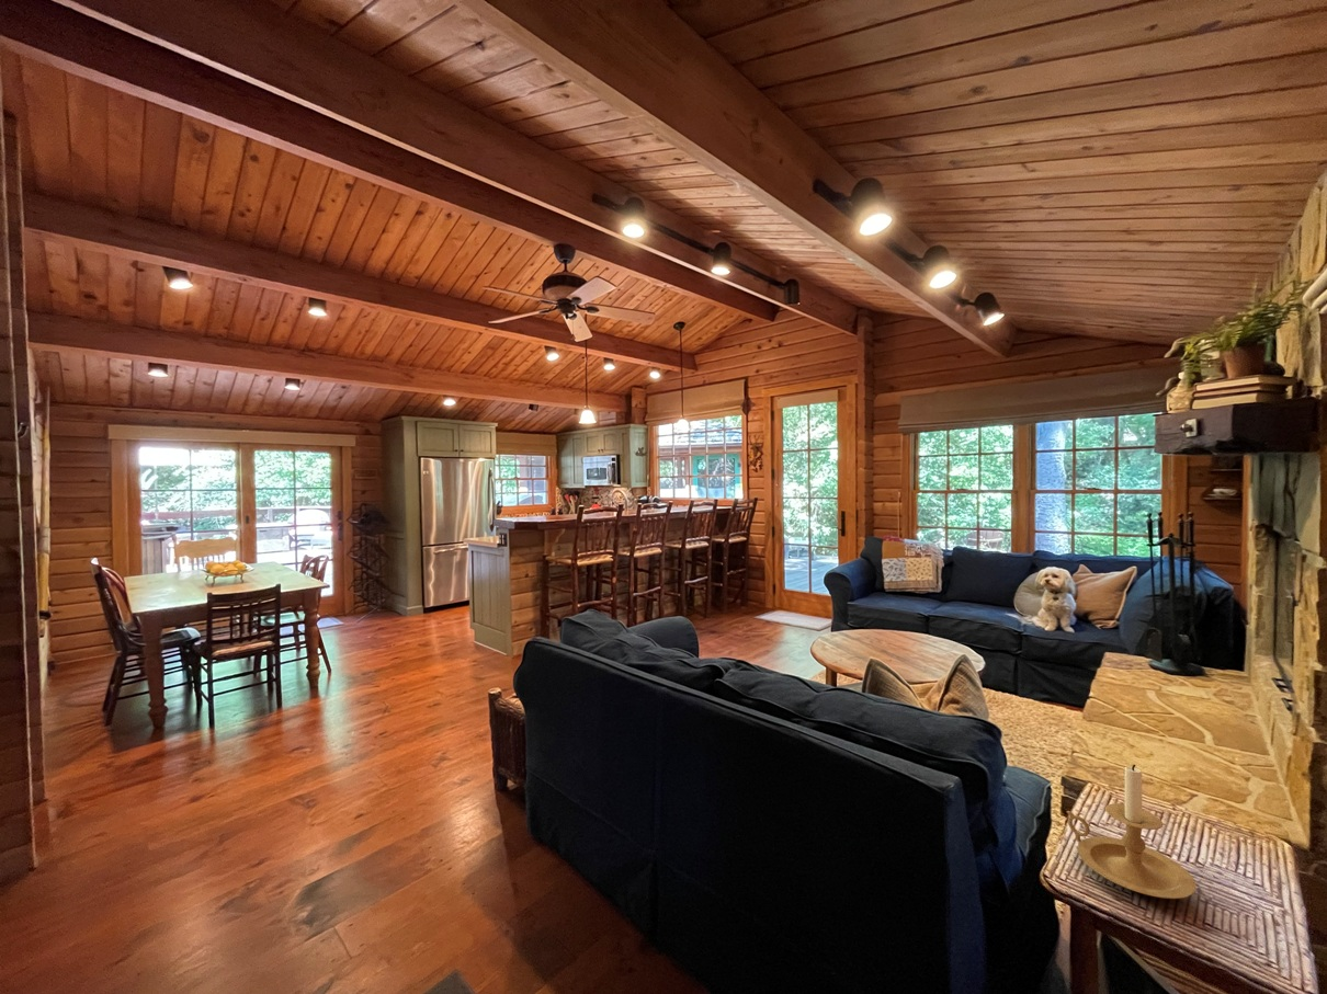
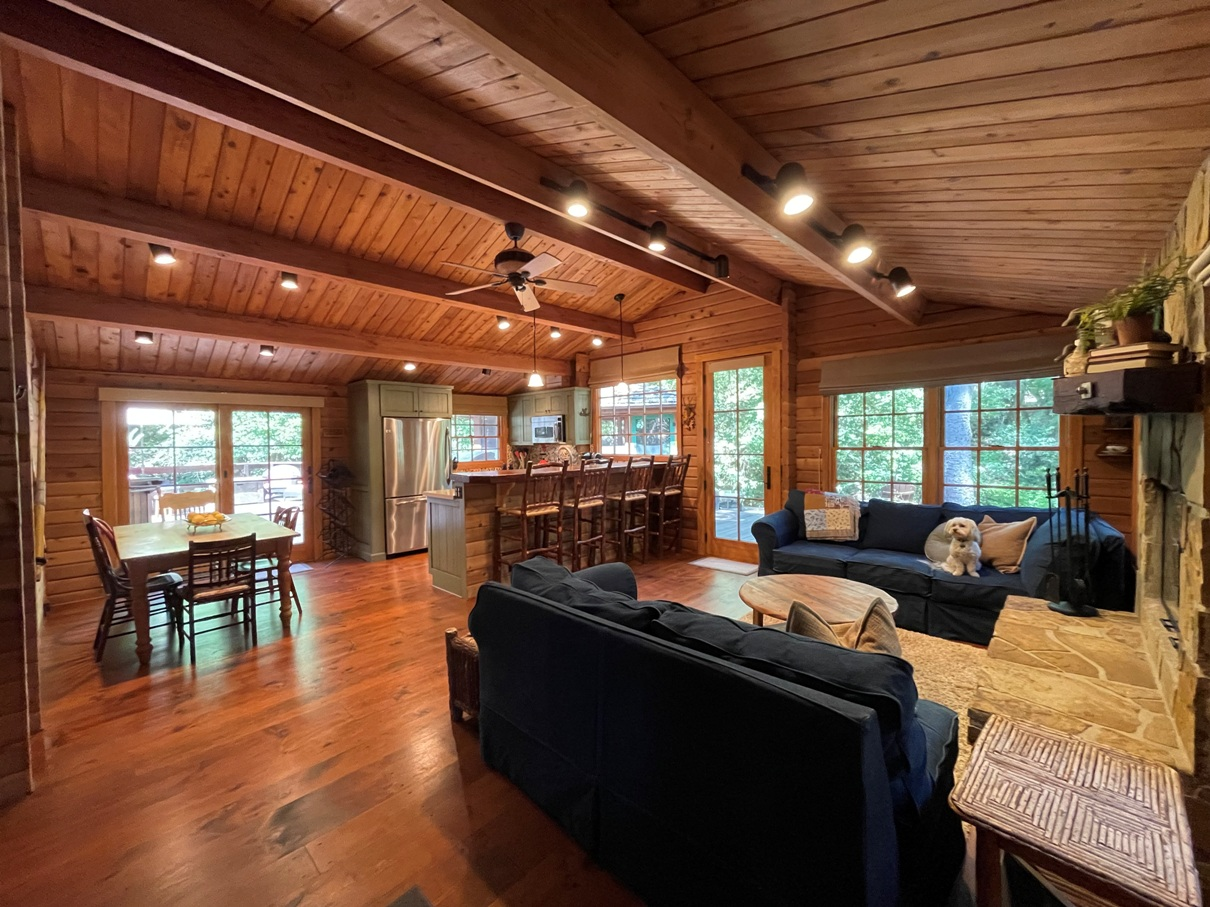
- candle holder [1066,764,1198,900]
